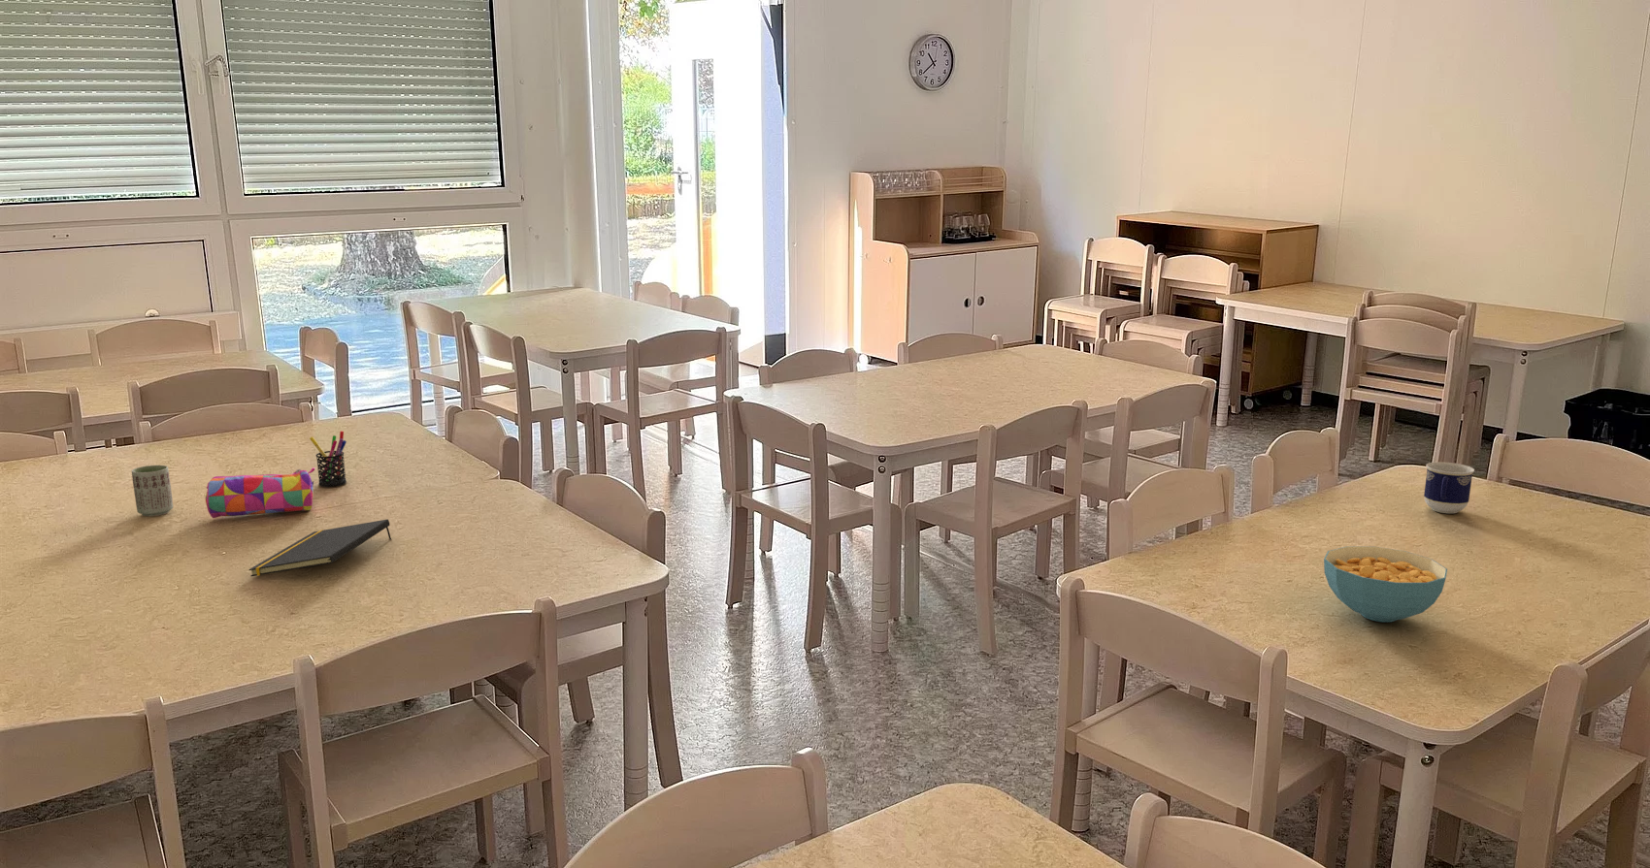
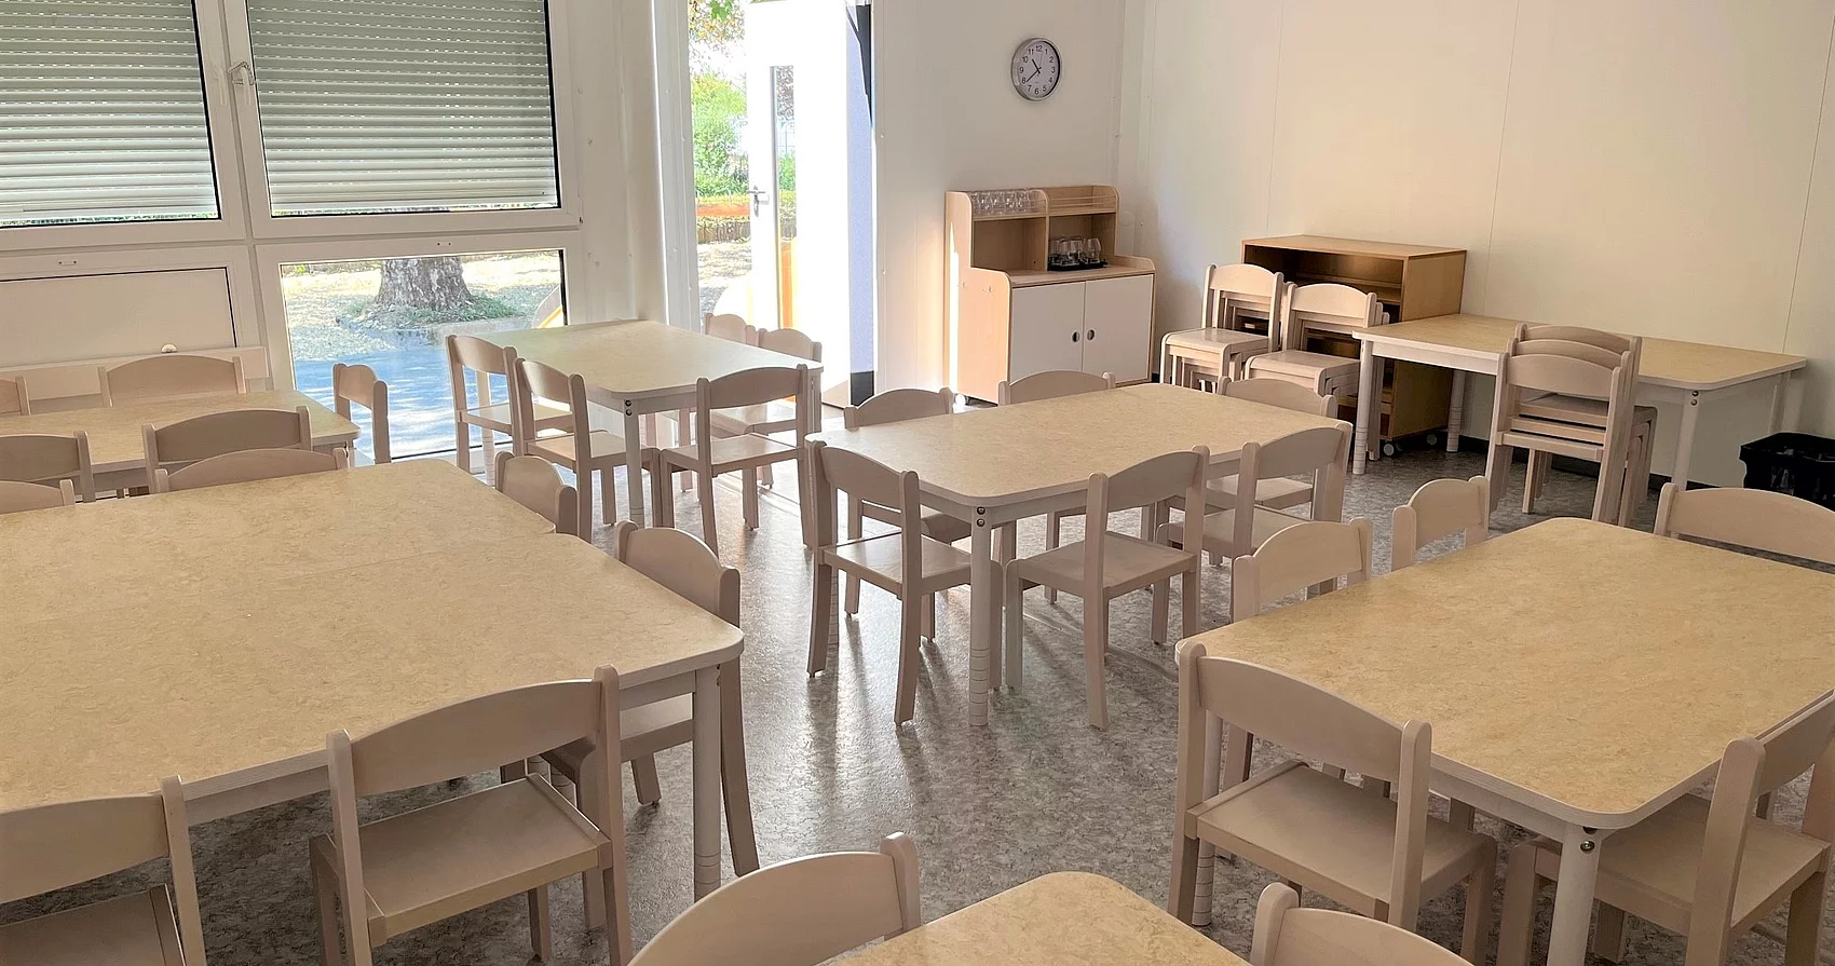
- notepad [249,519,392,577]
- cup [1423,461,1475,514]
- pencil case [205,467,315,519]
- pen holder [309,431,347,487]
- cup [131,465,174,517]
- cereal bowl [1323,545,1448,623]
